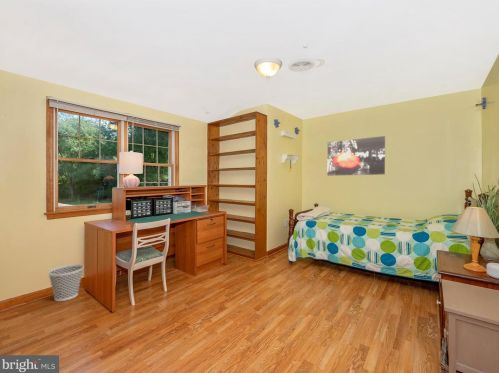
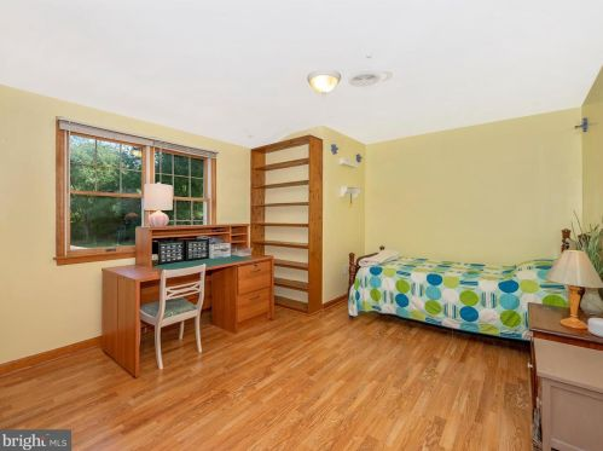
- wall art [326,135,386,177]
- wastebasket [47,263,85,302]
